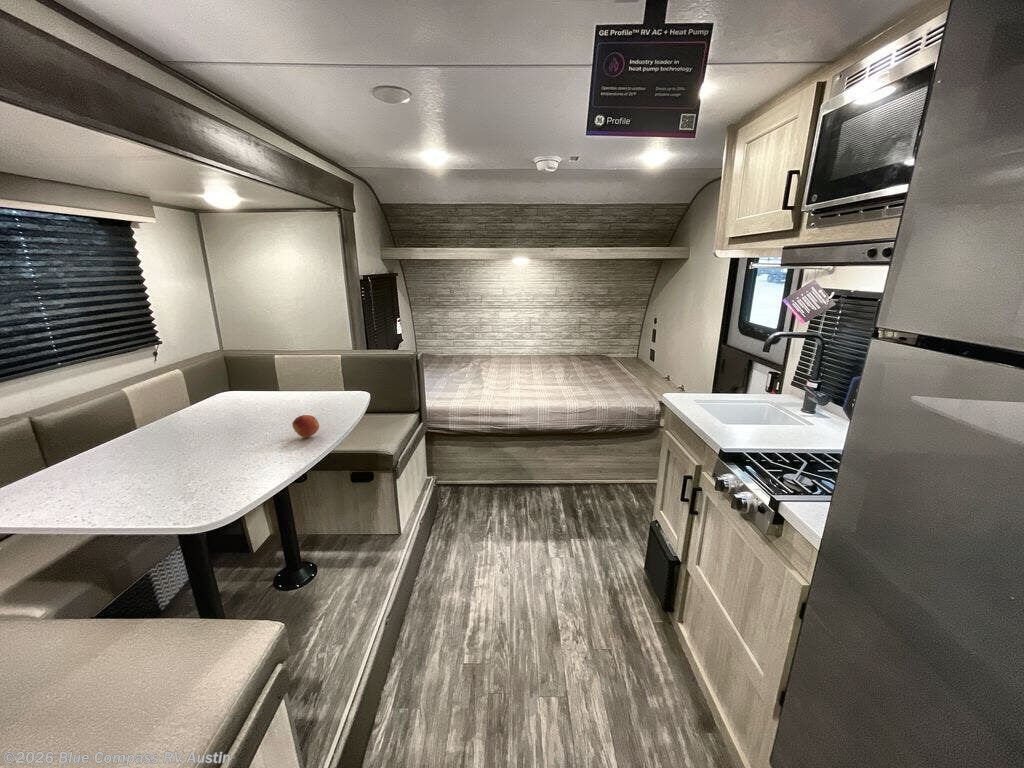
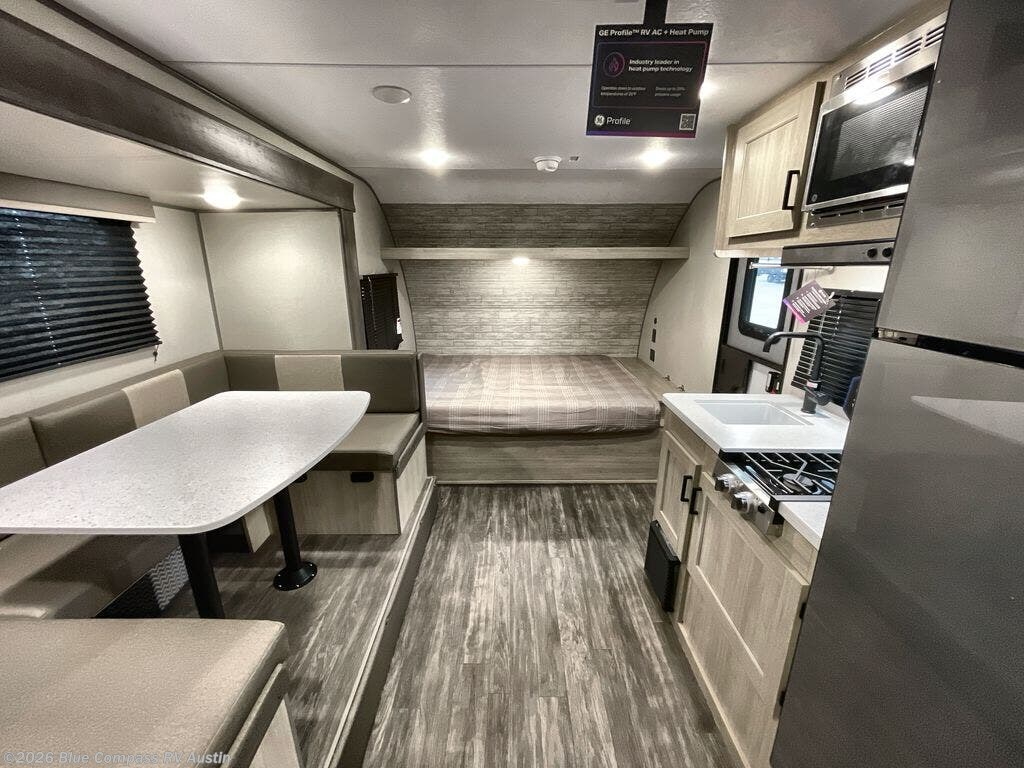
- fruit [291,414,320,438]
